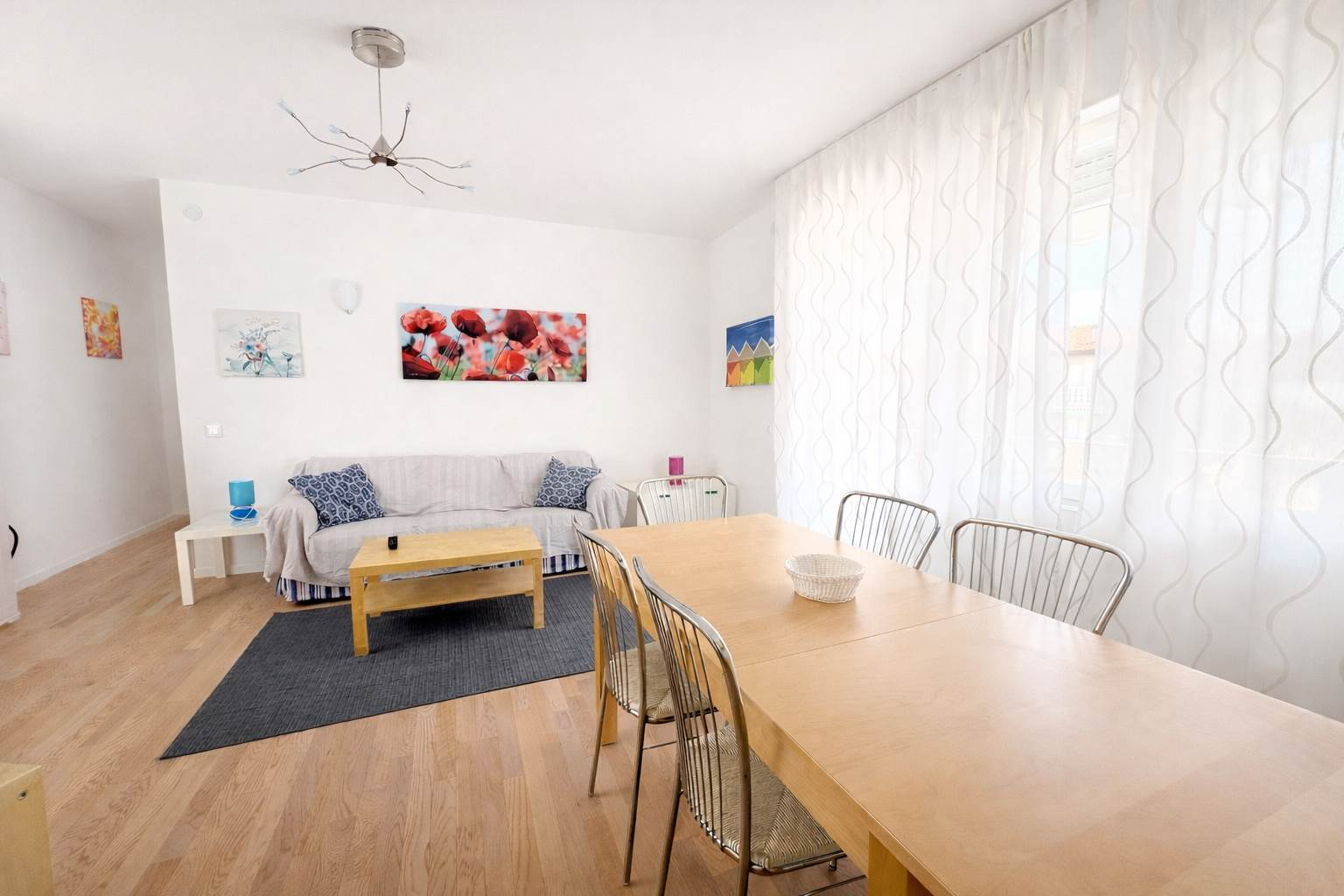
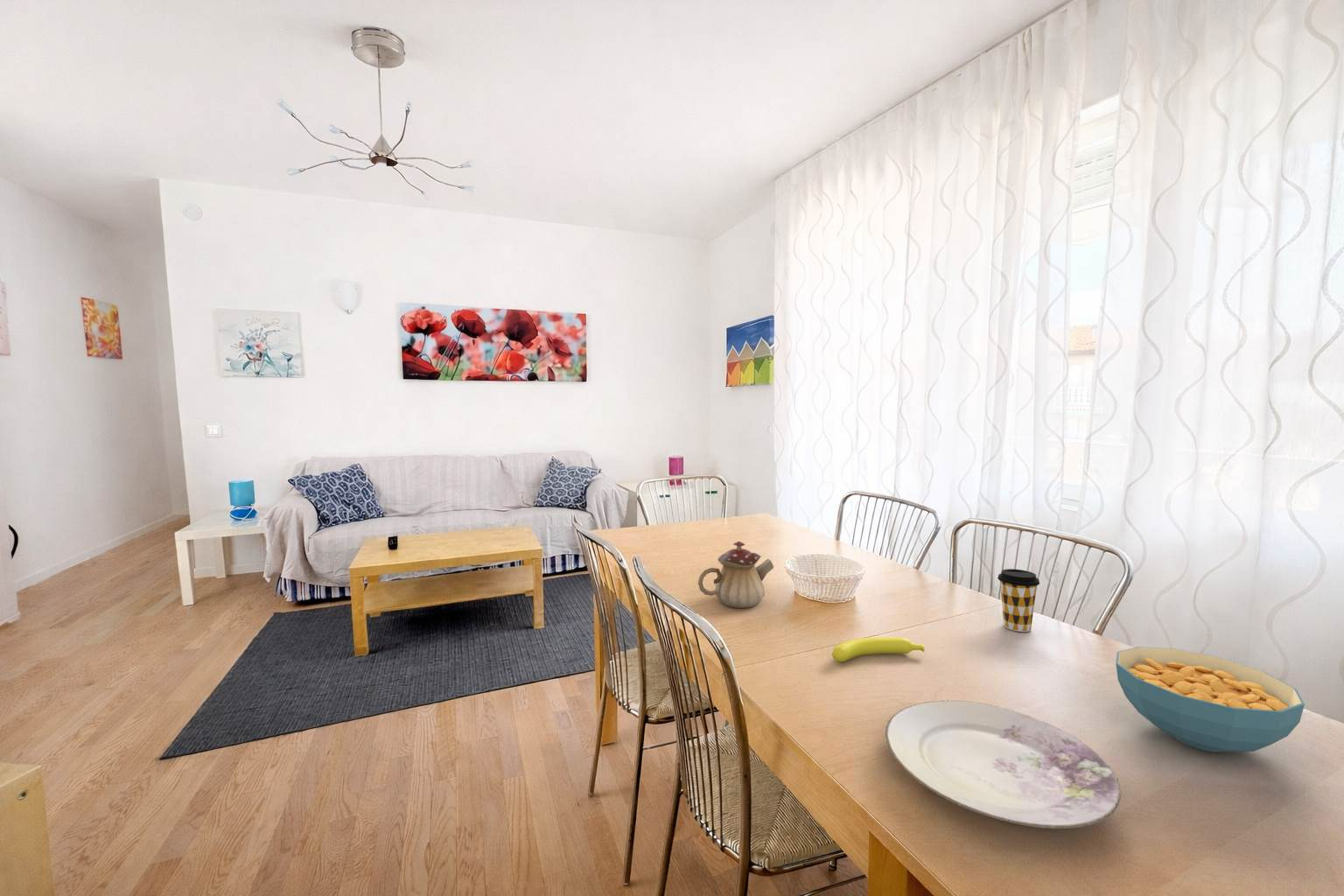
+ coffee cup [997,568,1040,633]
+ teapot [697,541,774,609]
+ banana [831,636,926,662]
+ plate [885,700,1123,830]
+ cereal bowl [1115,646,1306,753]
